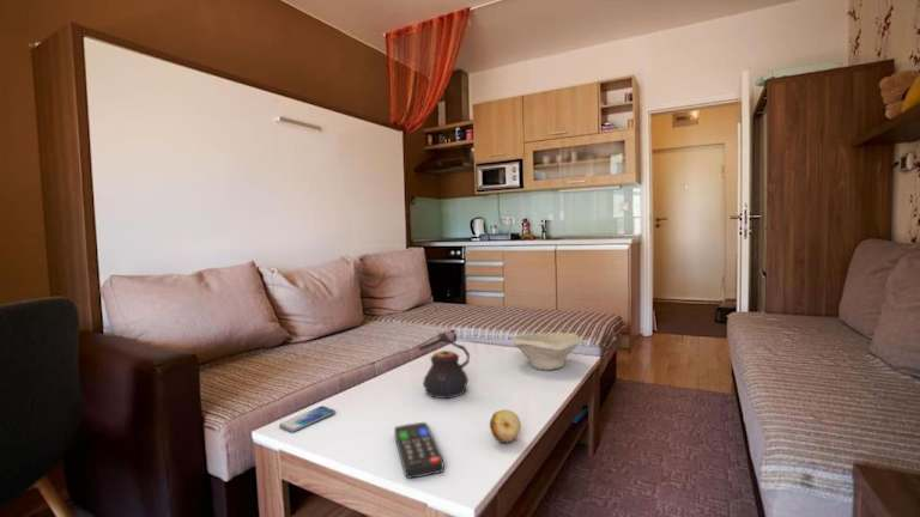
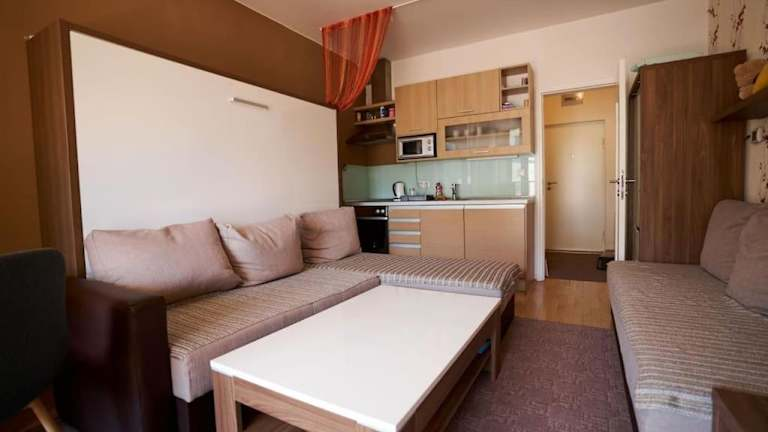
- bowl [510,332,583,371]
- fruit [489,408,522,444]
- smartphone [278,405,337,433]
- remote control [393,421,446,480]
- teapot [418,332,471,400]
